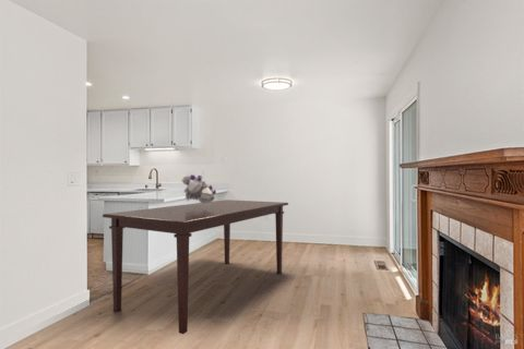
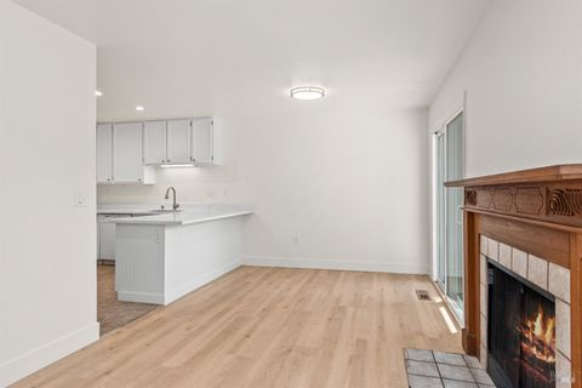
- bouquet [181,173,217,204]
- dining table [102,198,289,335]
